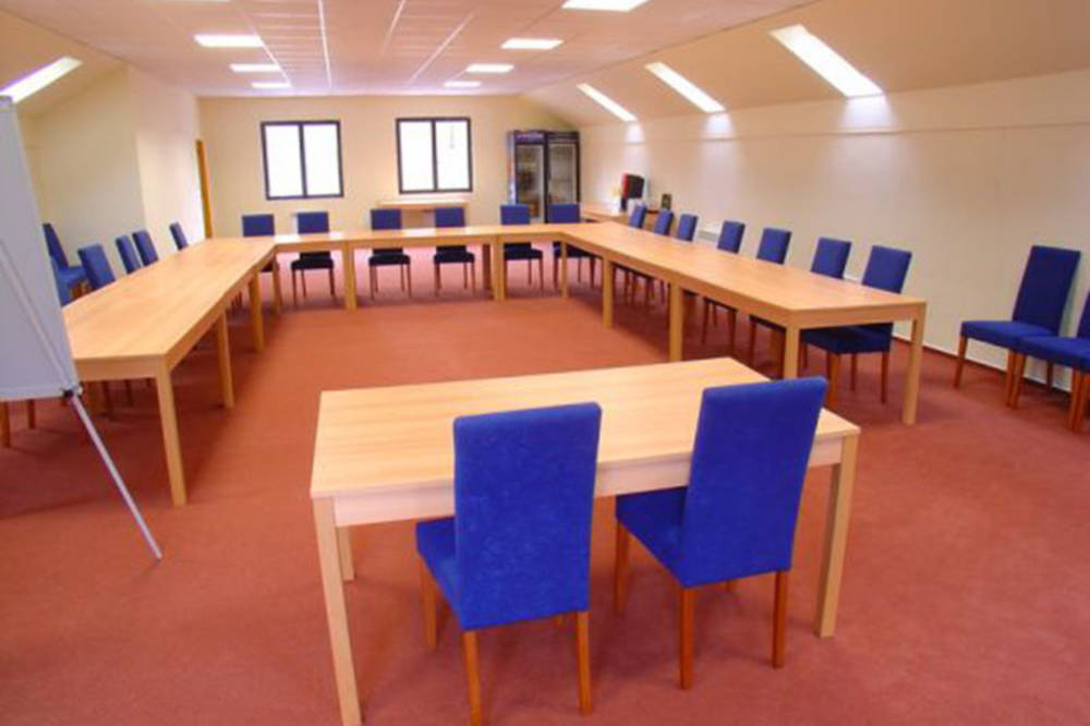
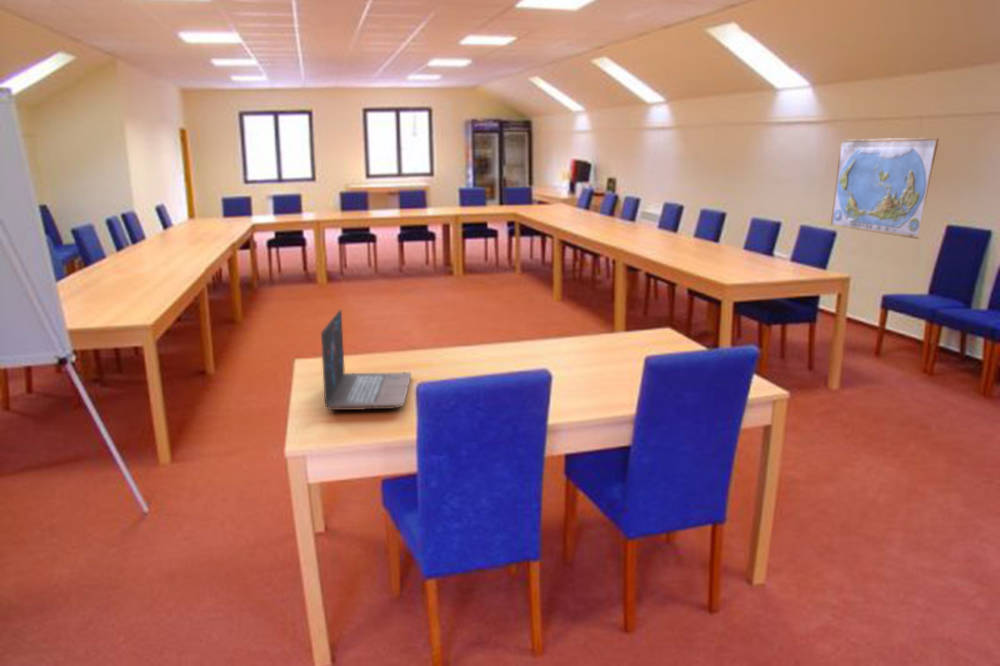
+ laptop [320,308,413,411]
+ world map [830,137,940,240]
